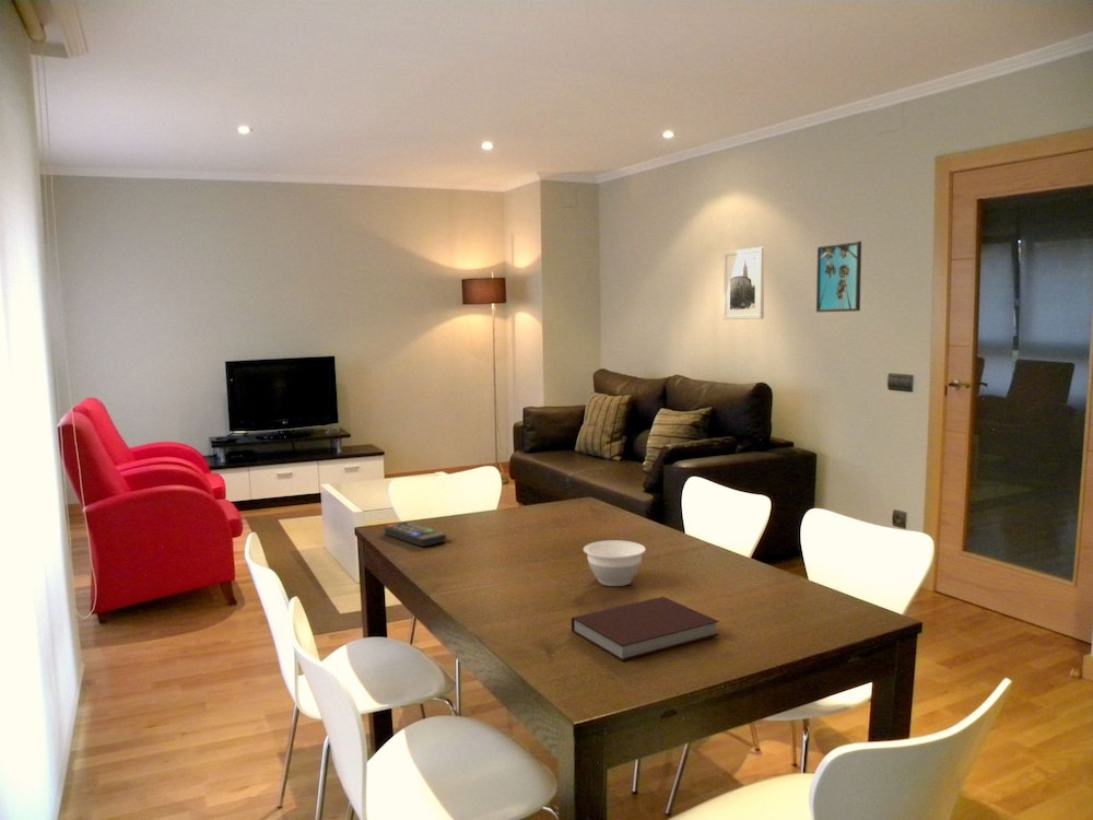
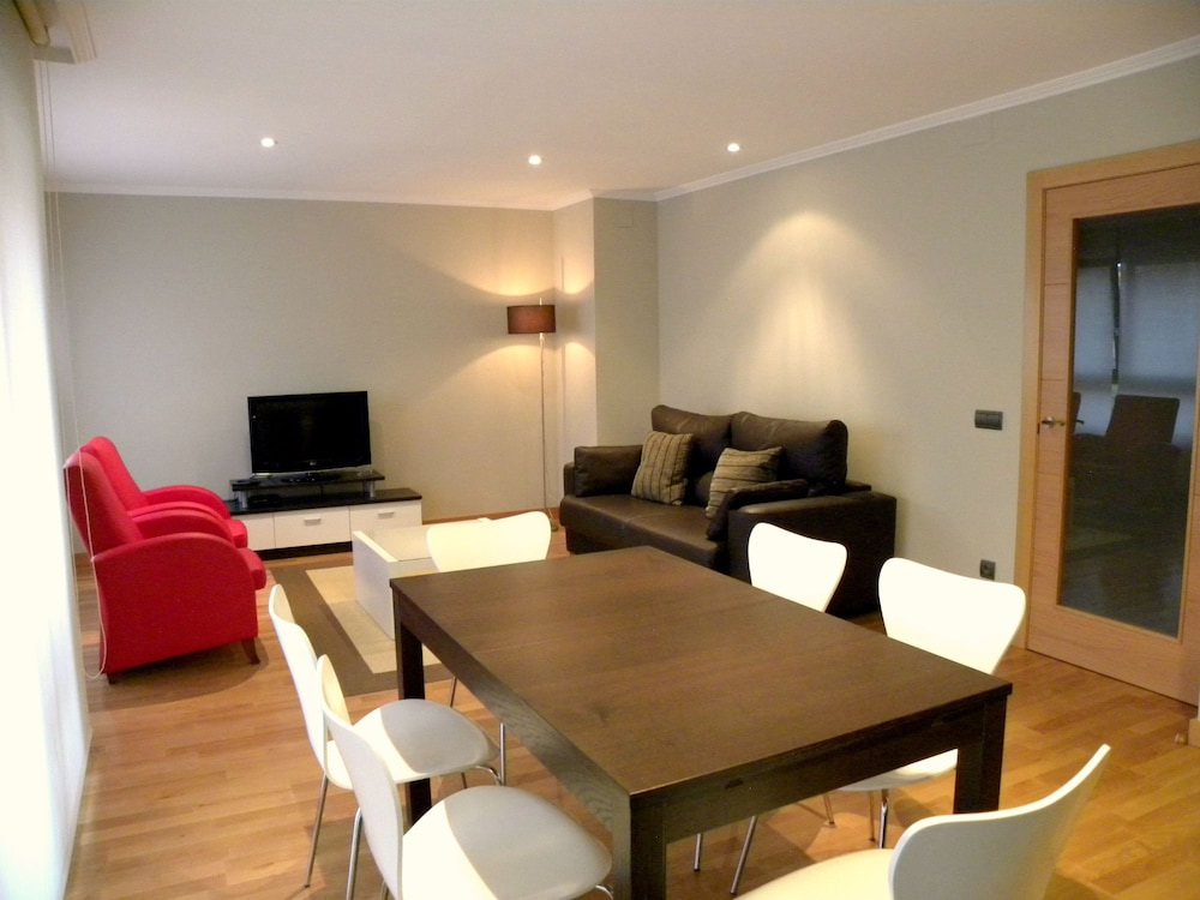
- remote control [384,520,447,548]
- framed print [722,246,765,320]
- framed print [815,241,862,314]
- bowl [583,539,647,587]
- notebook [571,596,720,661]
